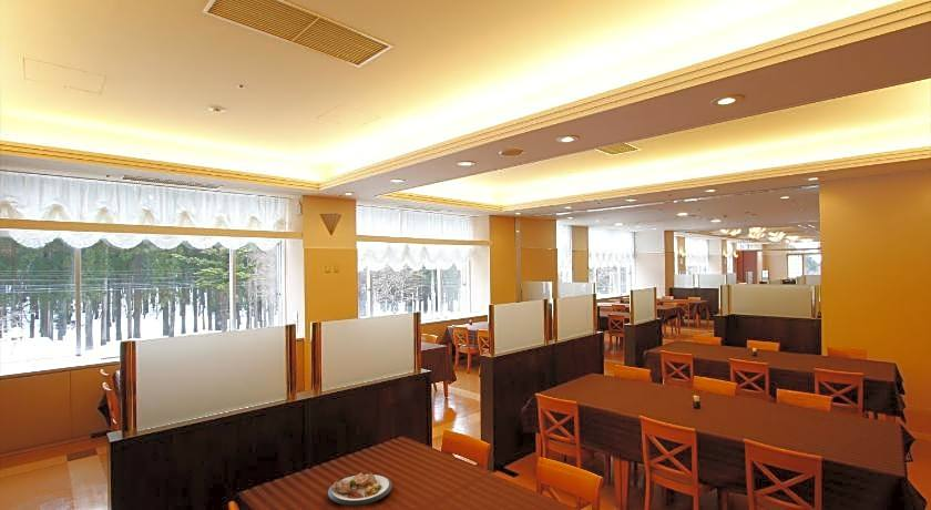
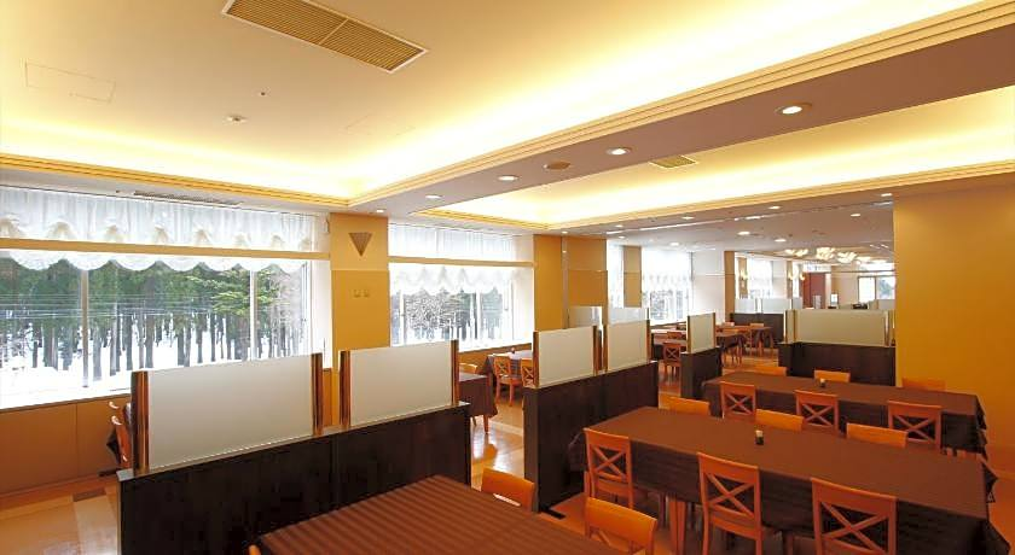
- plate [327,471,393,507]
